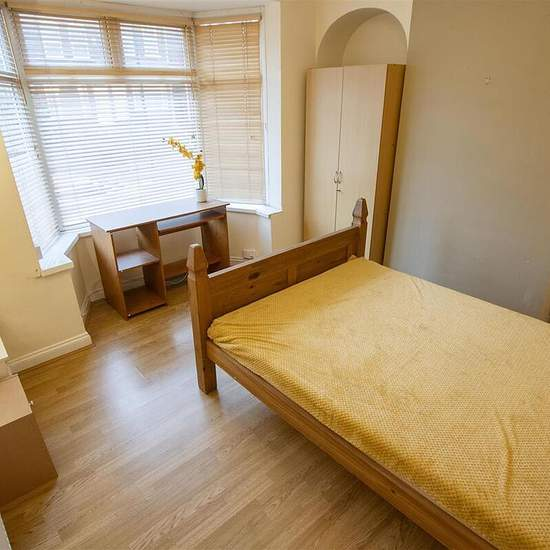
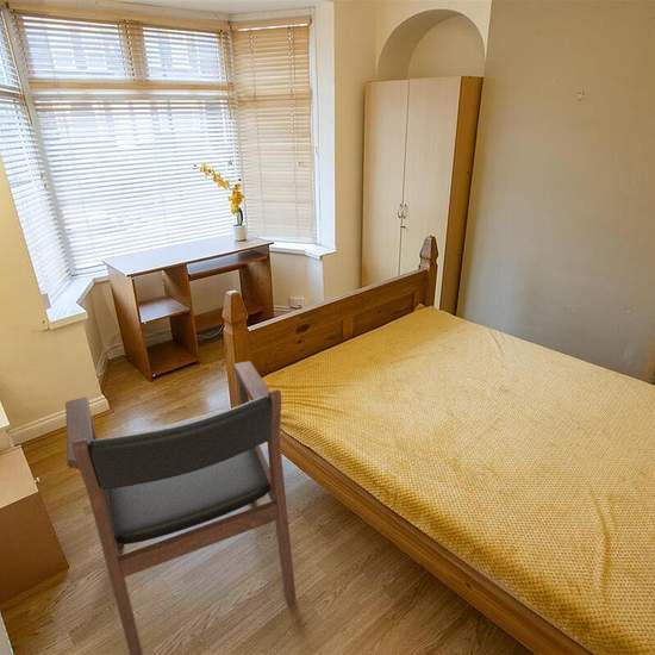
+ chair [64,360,298,655]
